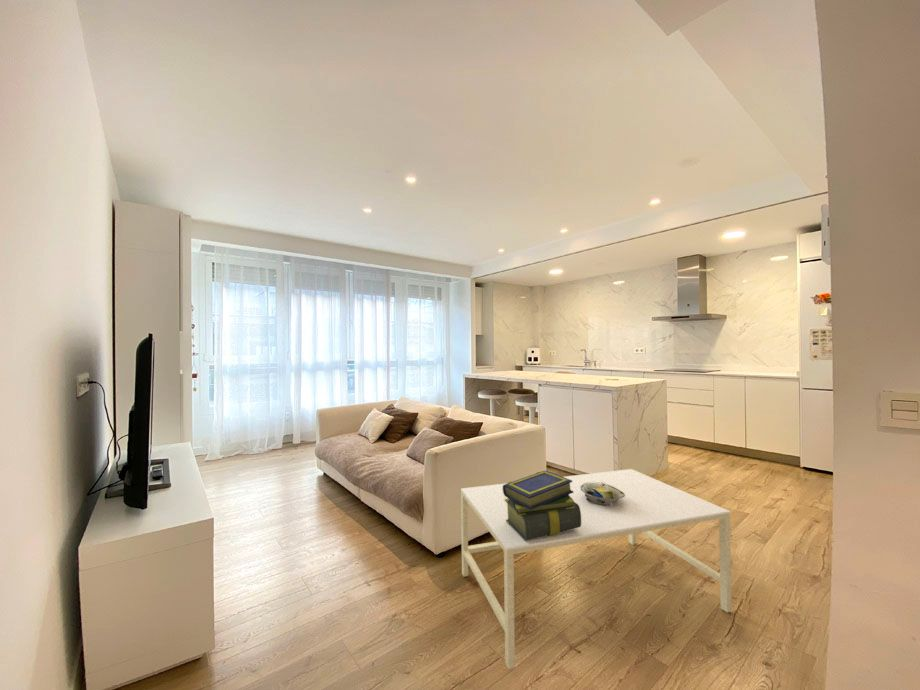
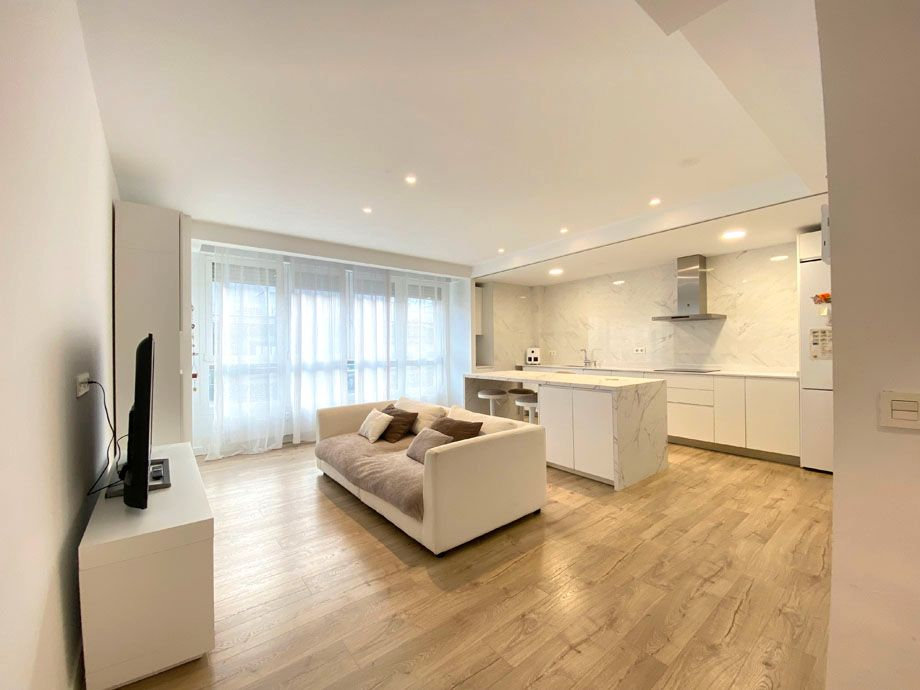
- stack of books [503,469,581,541]
- coffee table [460,468,733,670]
- decorative bowl [580,481,625,507]
